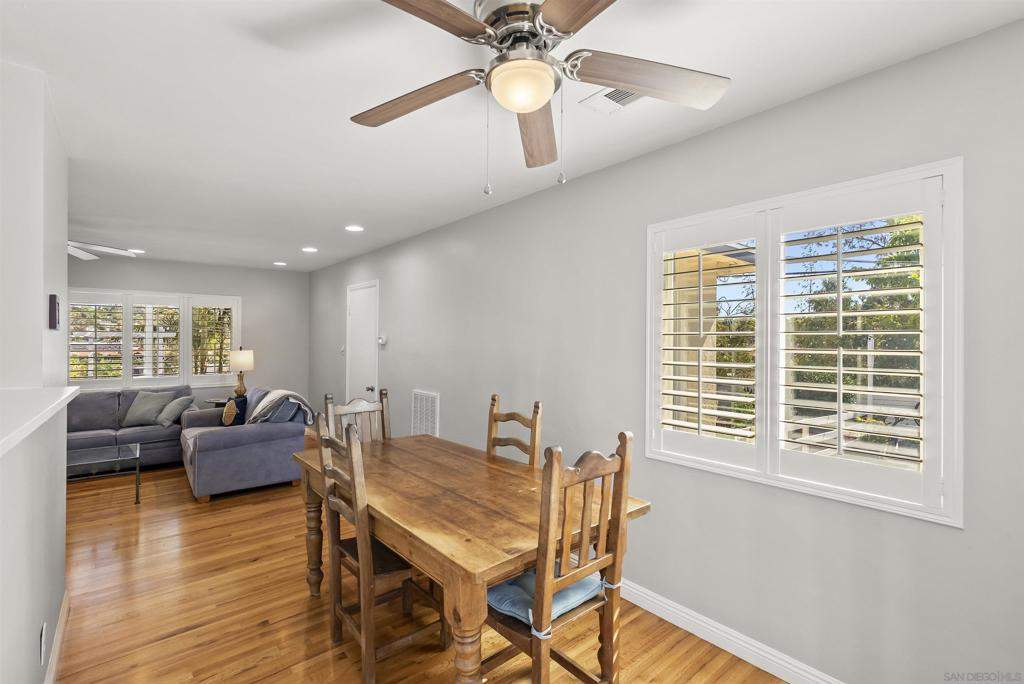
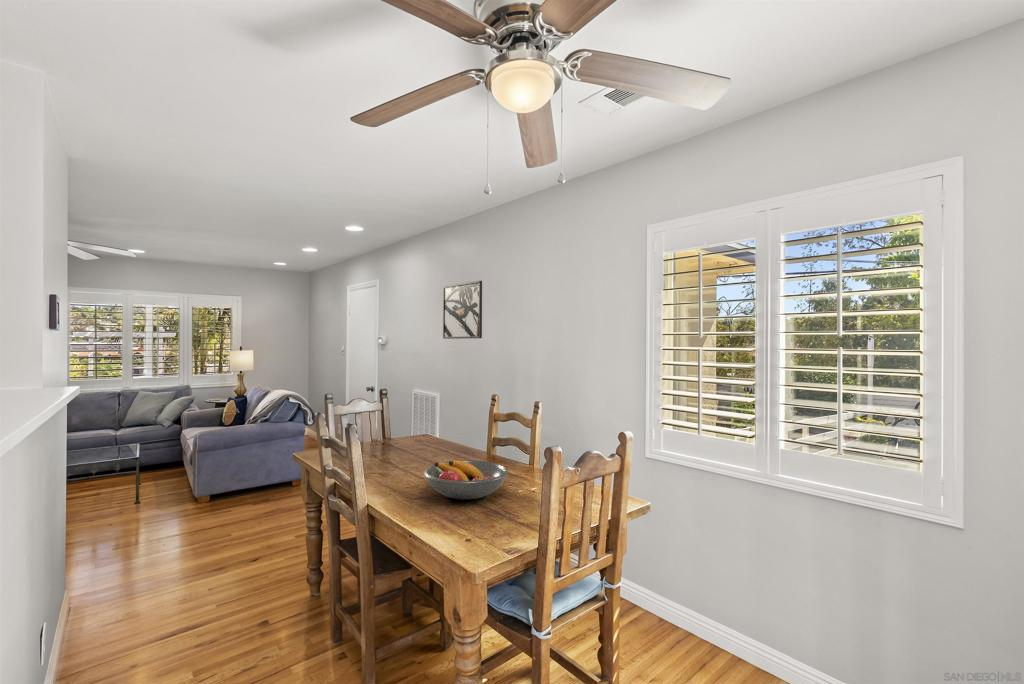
+ fruit bowl [423,459,510,500]
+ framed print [442,280,483,340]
